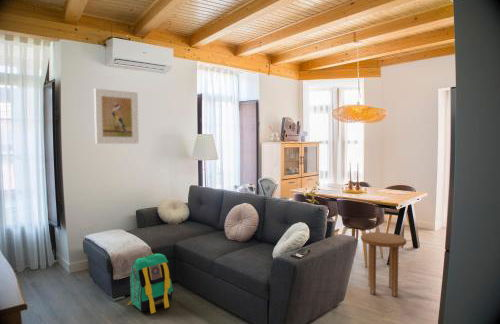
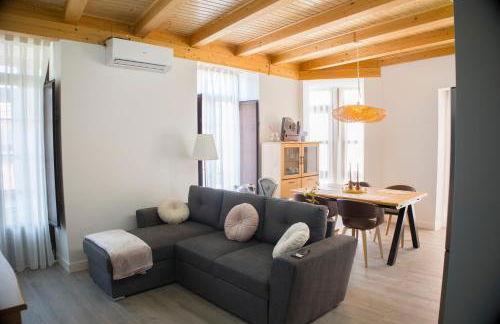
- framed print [93,87,140,145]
- backpack [127,251,174,315]
- side table [360,231,408,298]
